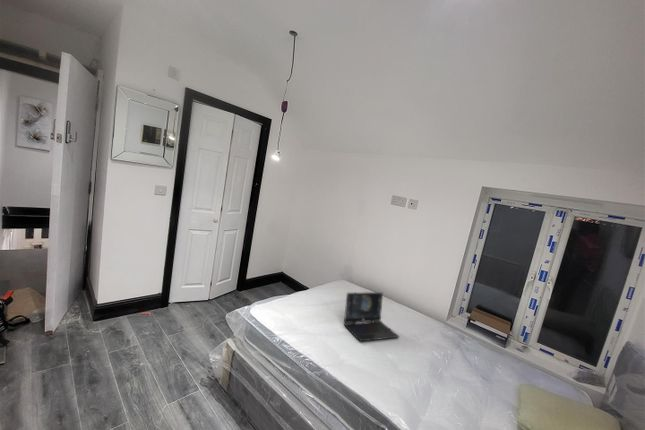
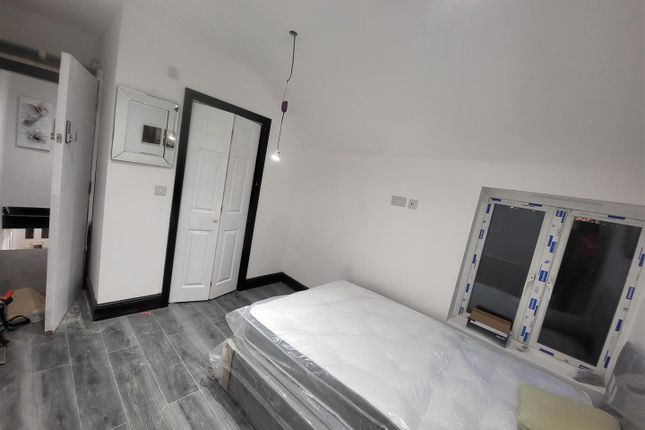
- laptop [343,291,400,342]
